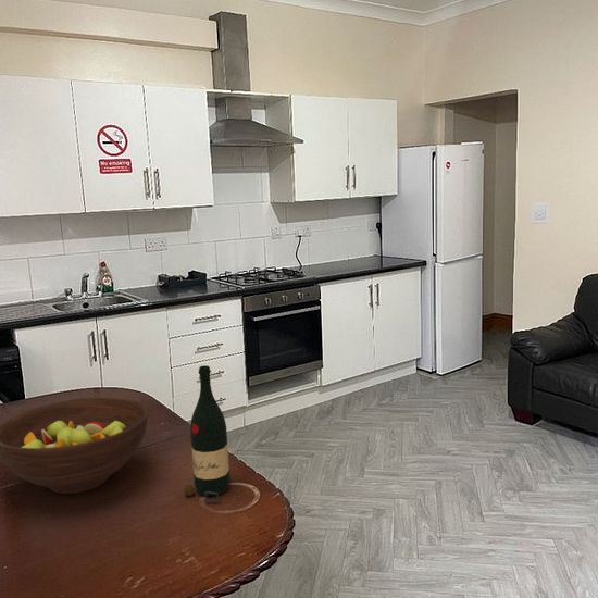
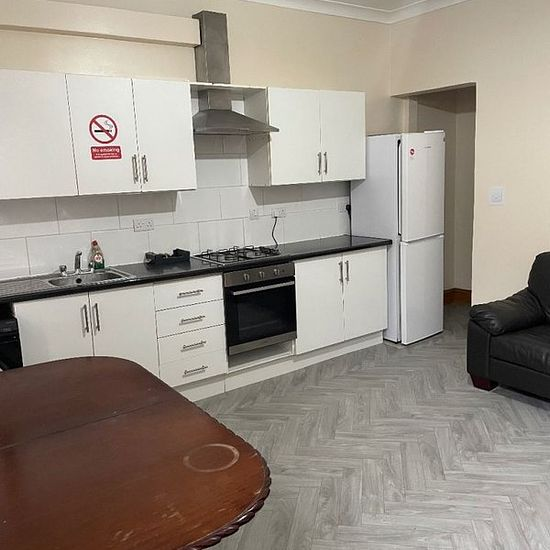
- wine bottle [183,364,231,503]
- fruit bowl [0,396,149,495]
